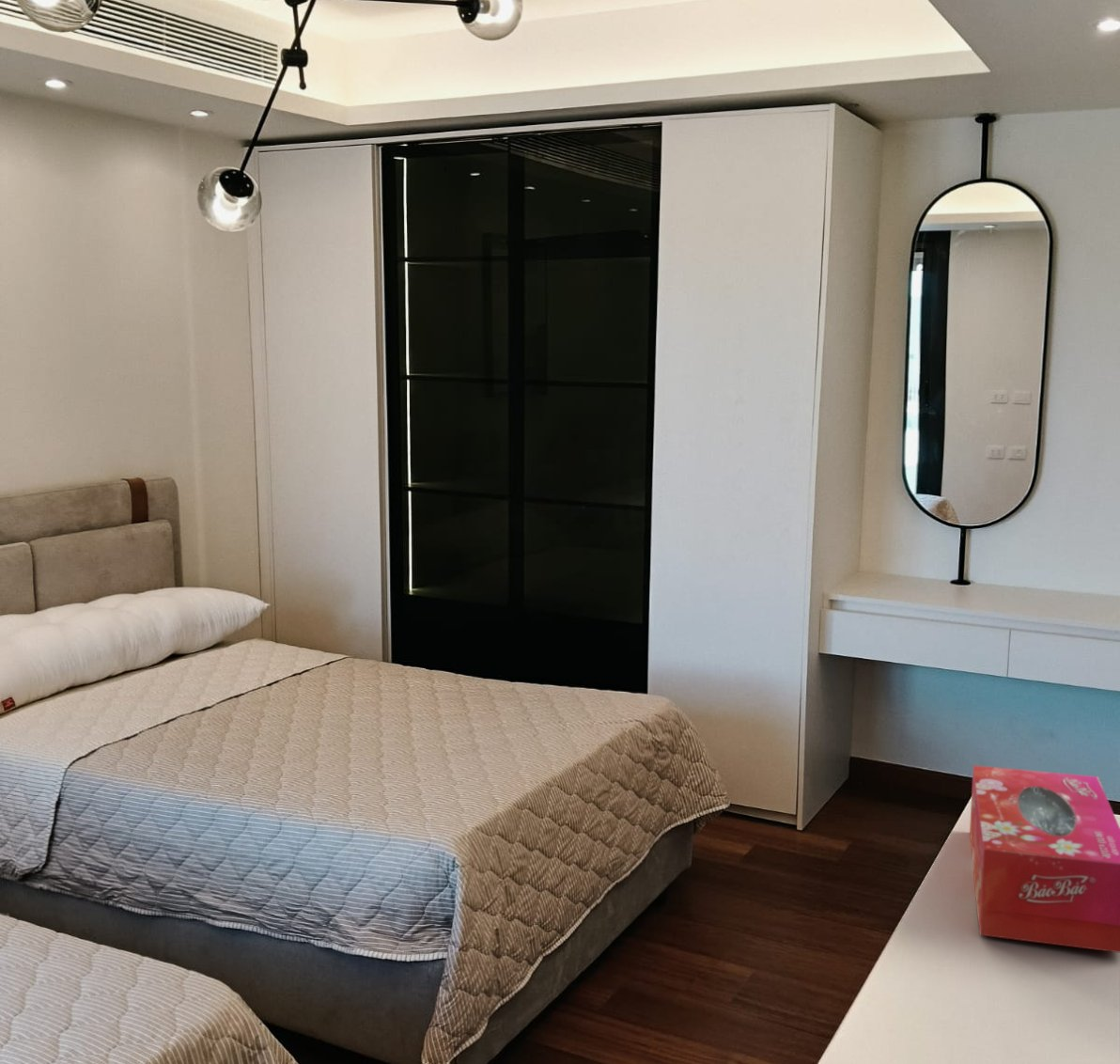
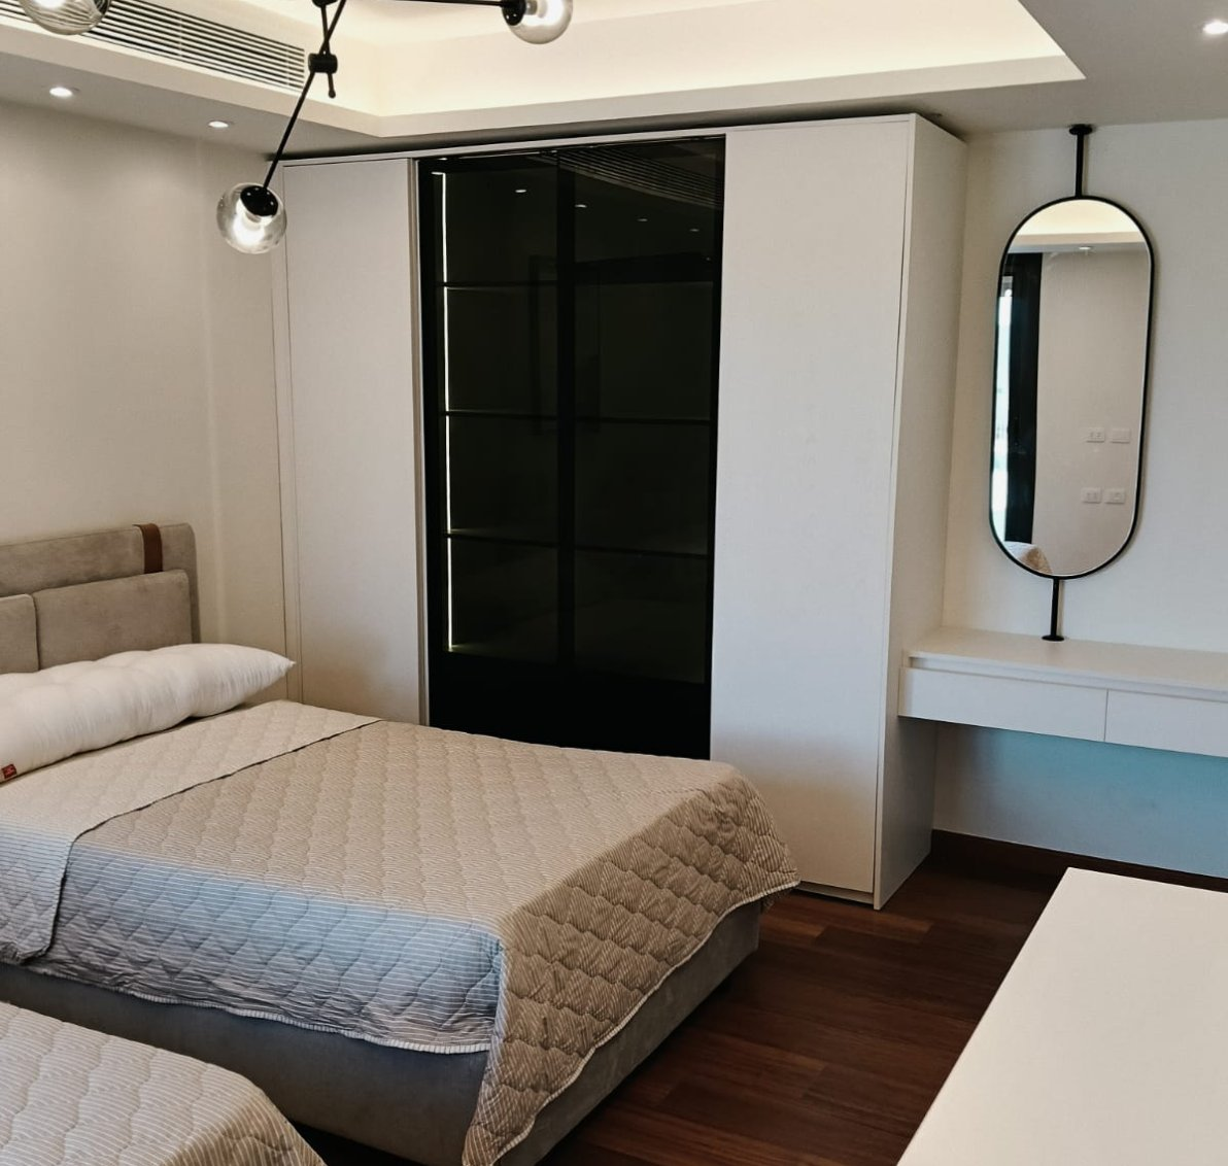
- tissue box [969,764,1120,954]
